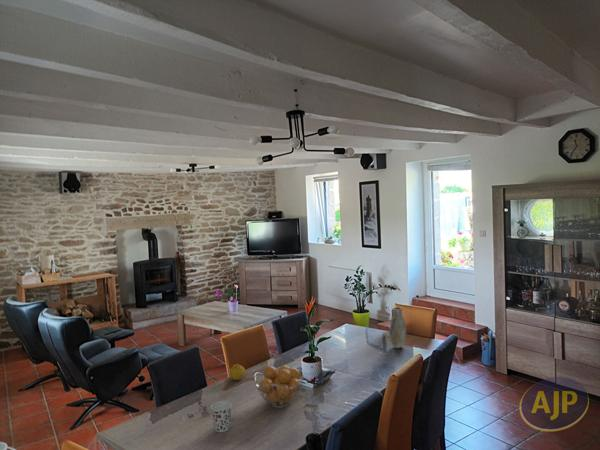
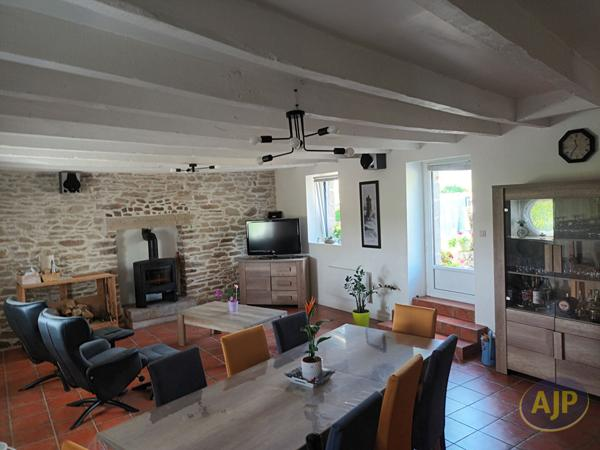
- vase [389,306,407,349]
- cup [210,400,233,433]
- fruit basket [253,364,305,409]
- fruit [228,363,246,381]
